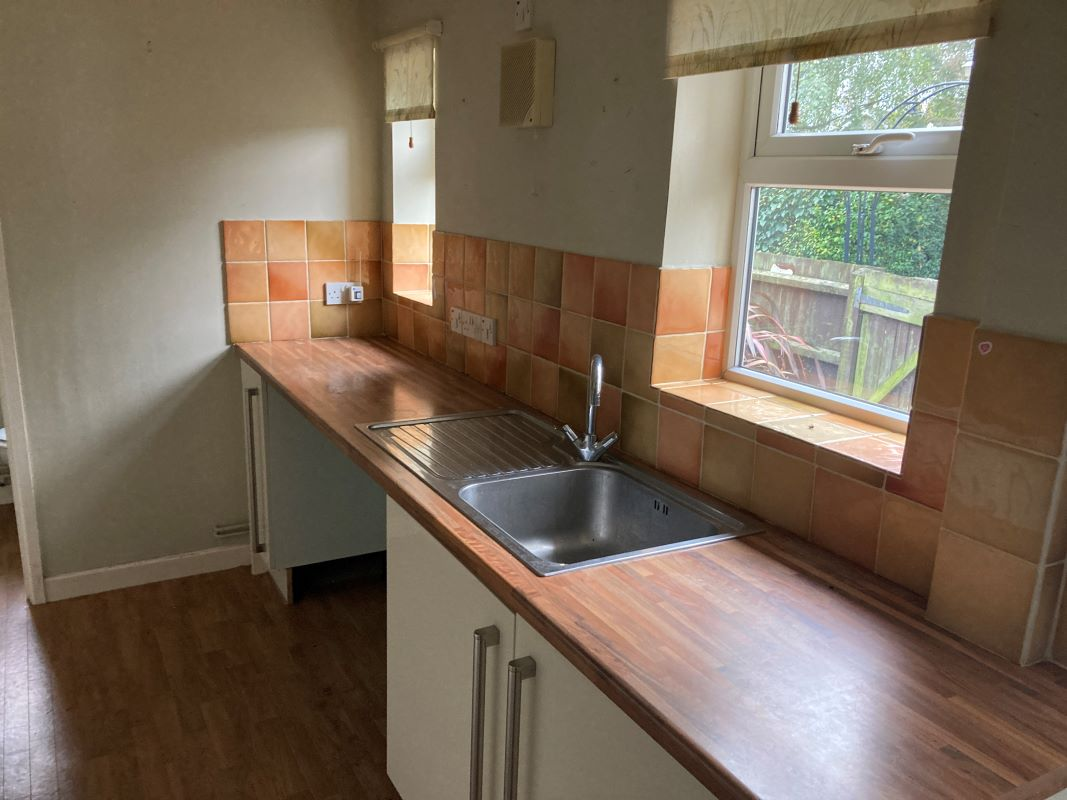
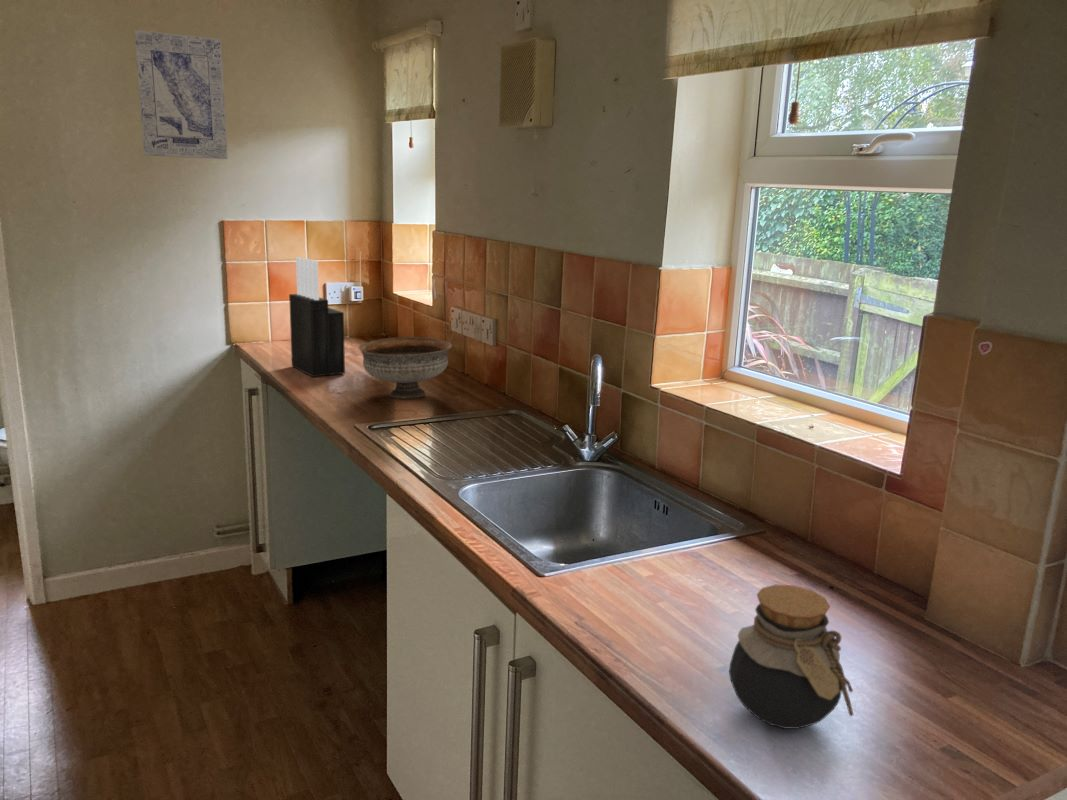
+ wall art [133,29,228,160]
+ bowl [357,336,453,400]
+ jar [728,584,855,730]
+ knife block [288,256,346,378]
